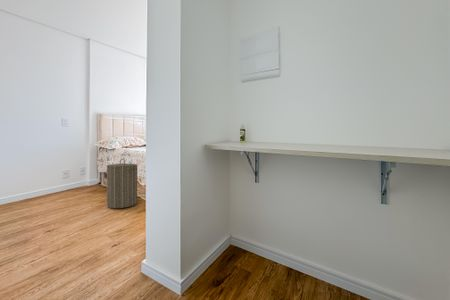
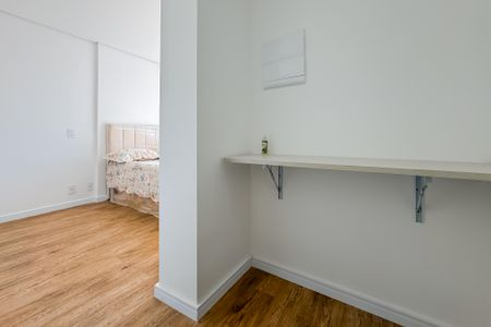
- laundry hamper [106,158,138,209]
